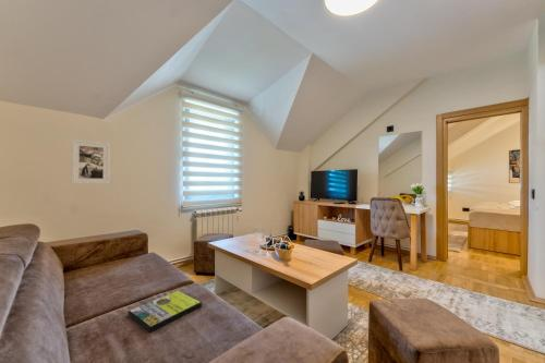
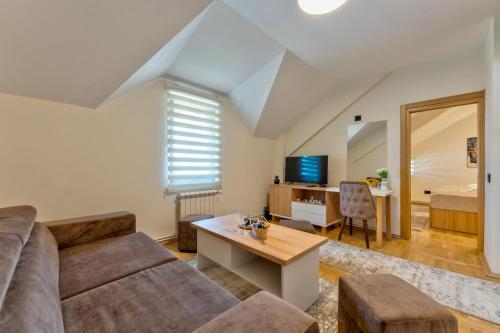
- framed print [71,138,111,185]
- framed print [126,290,203,334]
